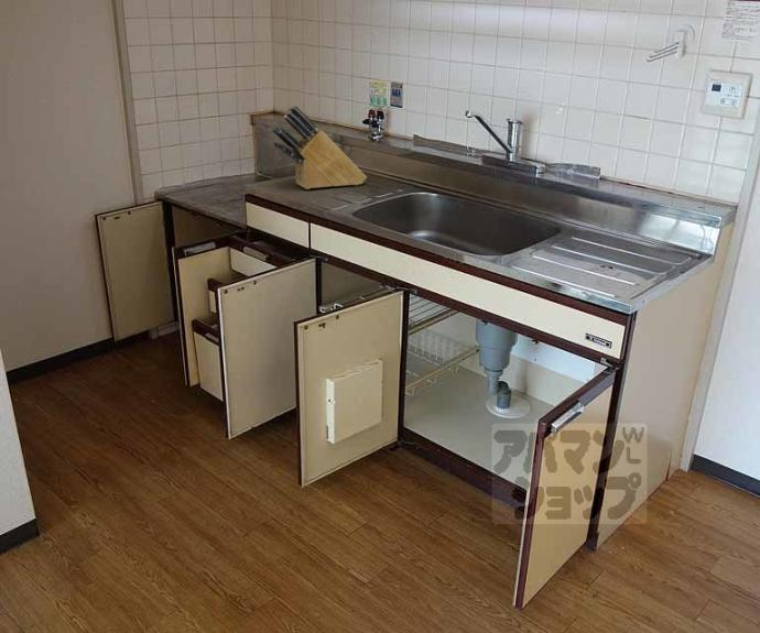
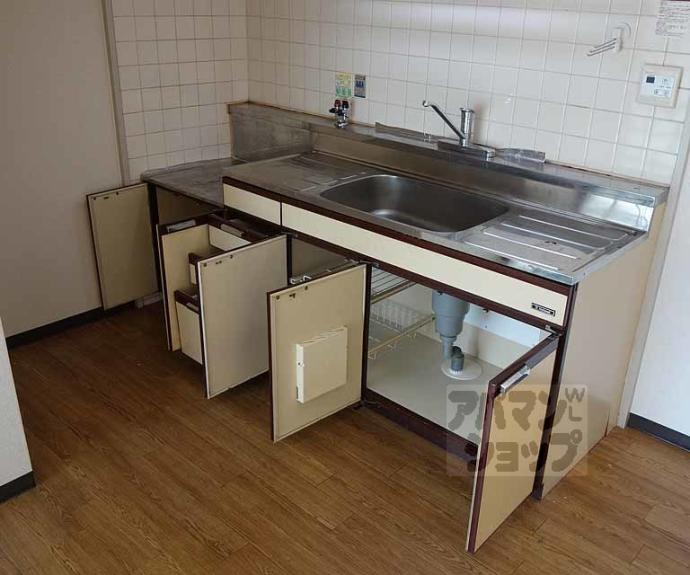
- knife block [271,105,368,190]
